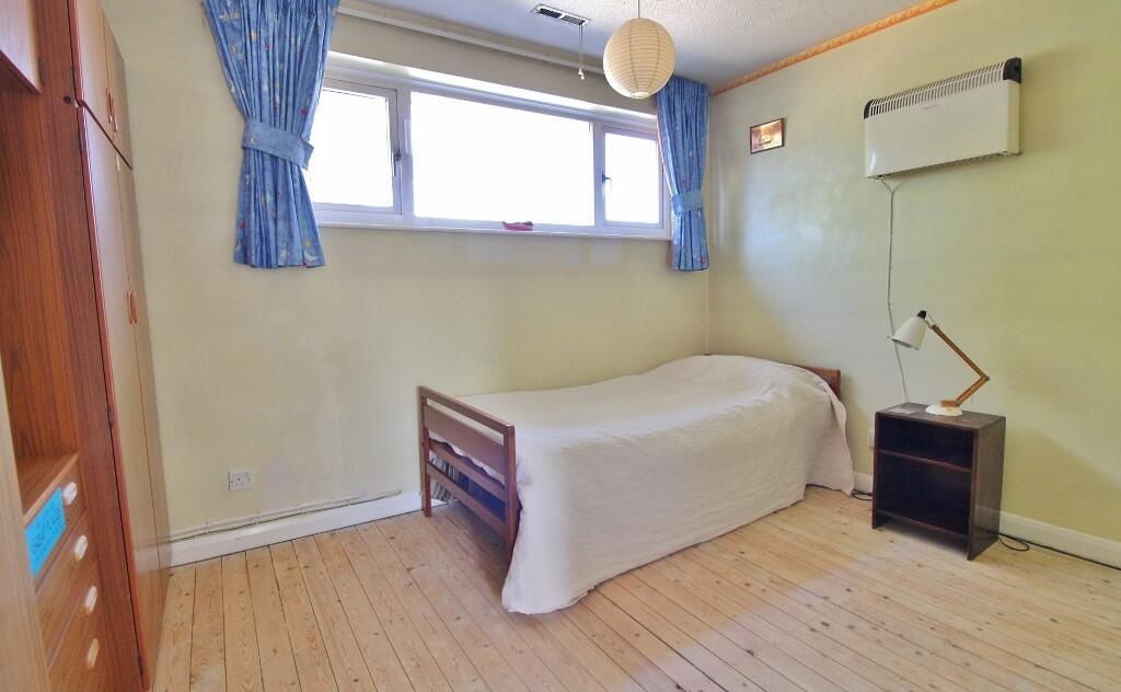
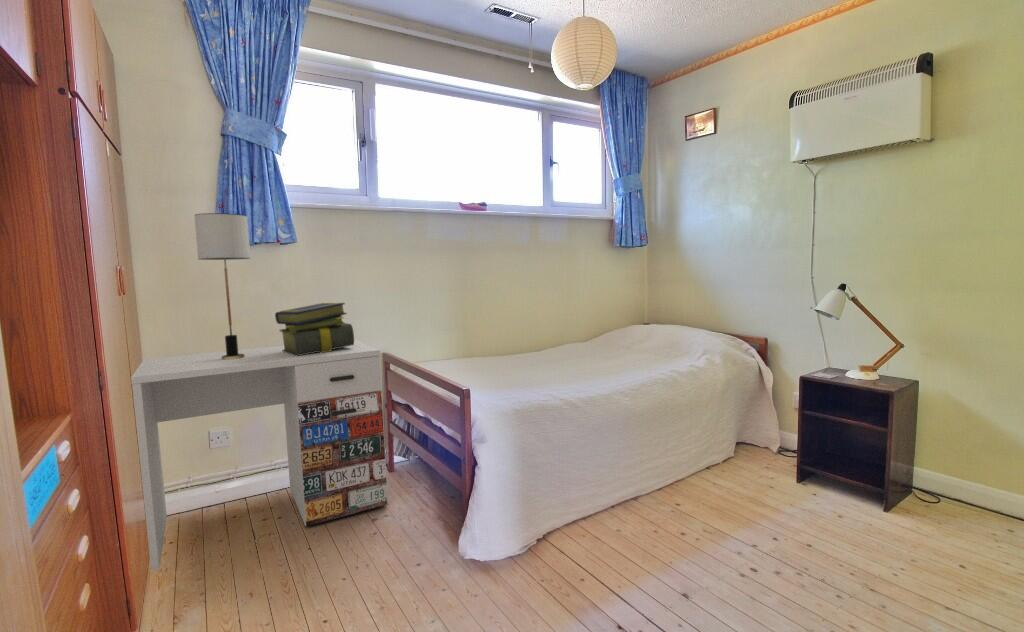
+ stack of books [274,302,355,356]
+ table lamp [193,212,251,360]
+ desk [130,339,389,572]
